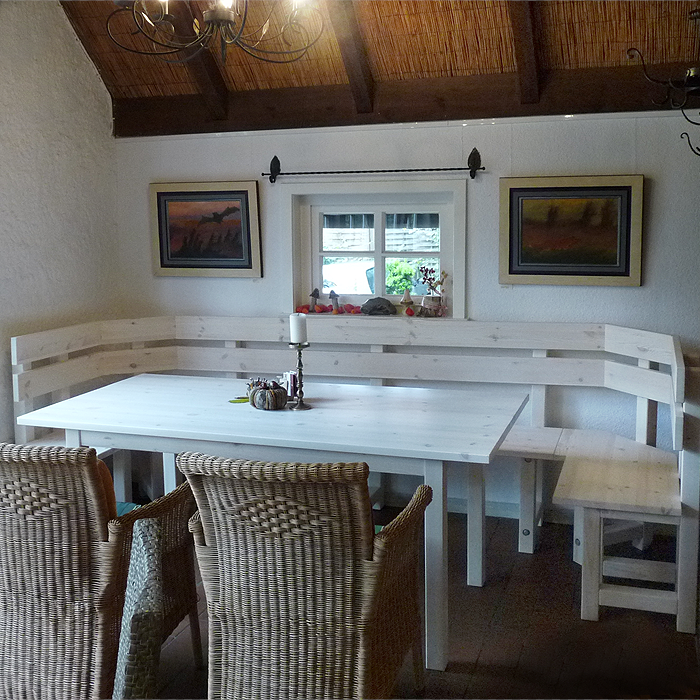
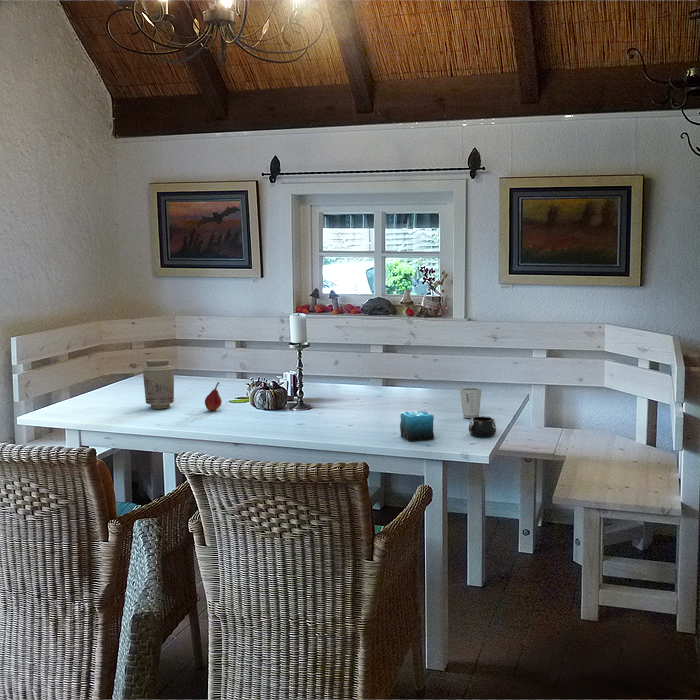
+ dixie cup [458,387,483,419]
+ mug [468,415,497,438]
+ fruit [204,381,223,412]
+ candle [399,410,435,442]
+ vase [142,358,175,410]
